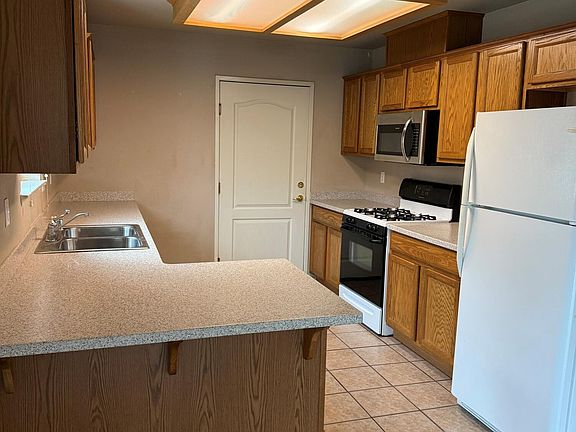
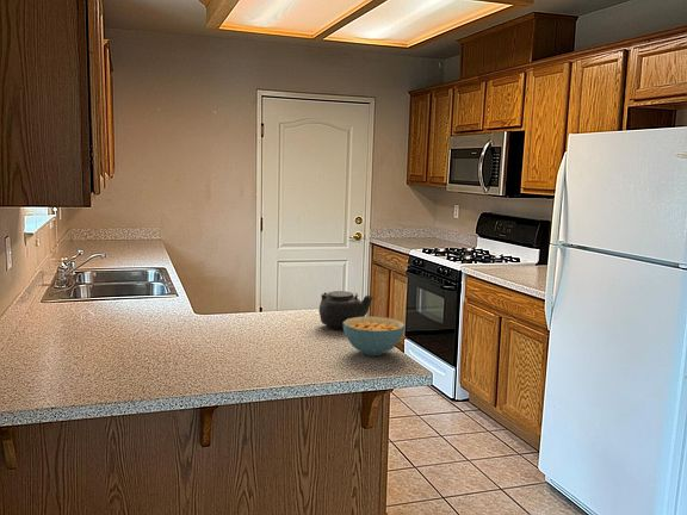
+ cereal bowl [342,316,407,356]
+ teapot [317,290,375,330]
